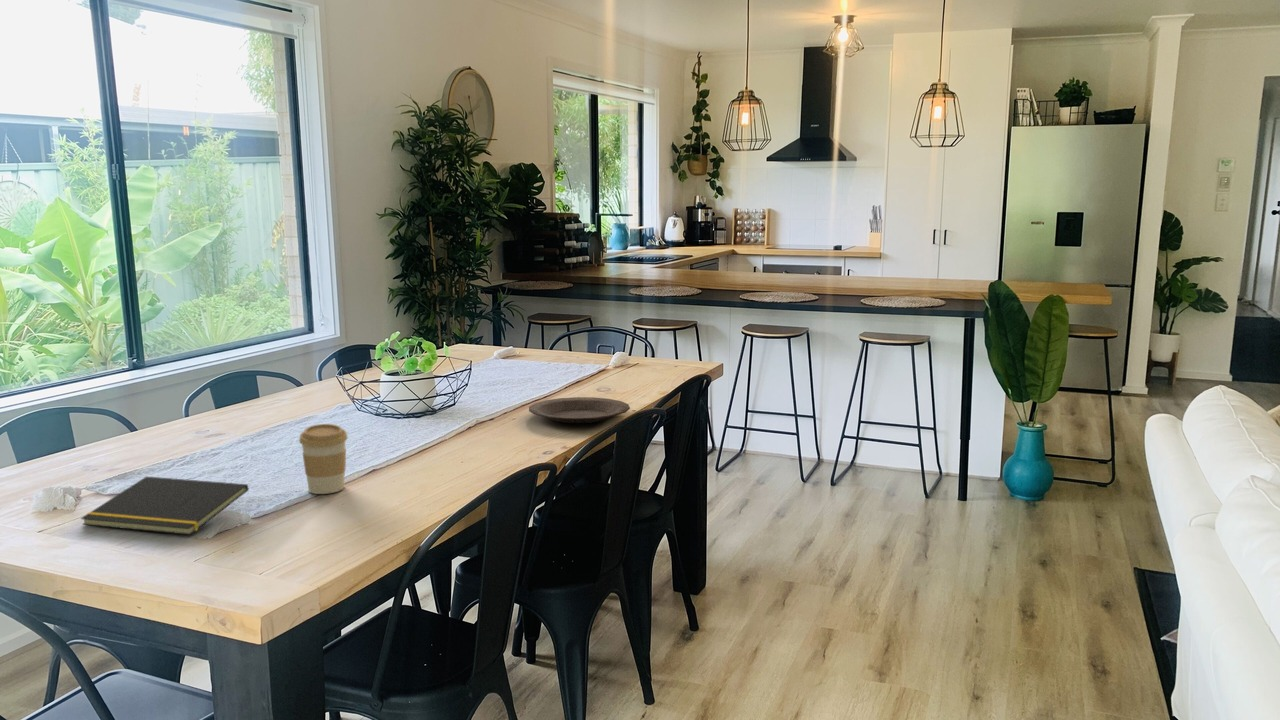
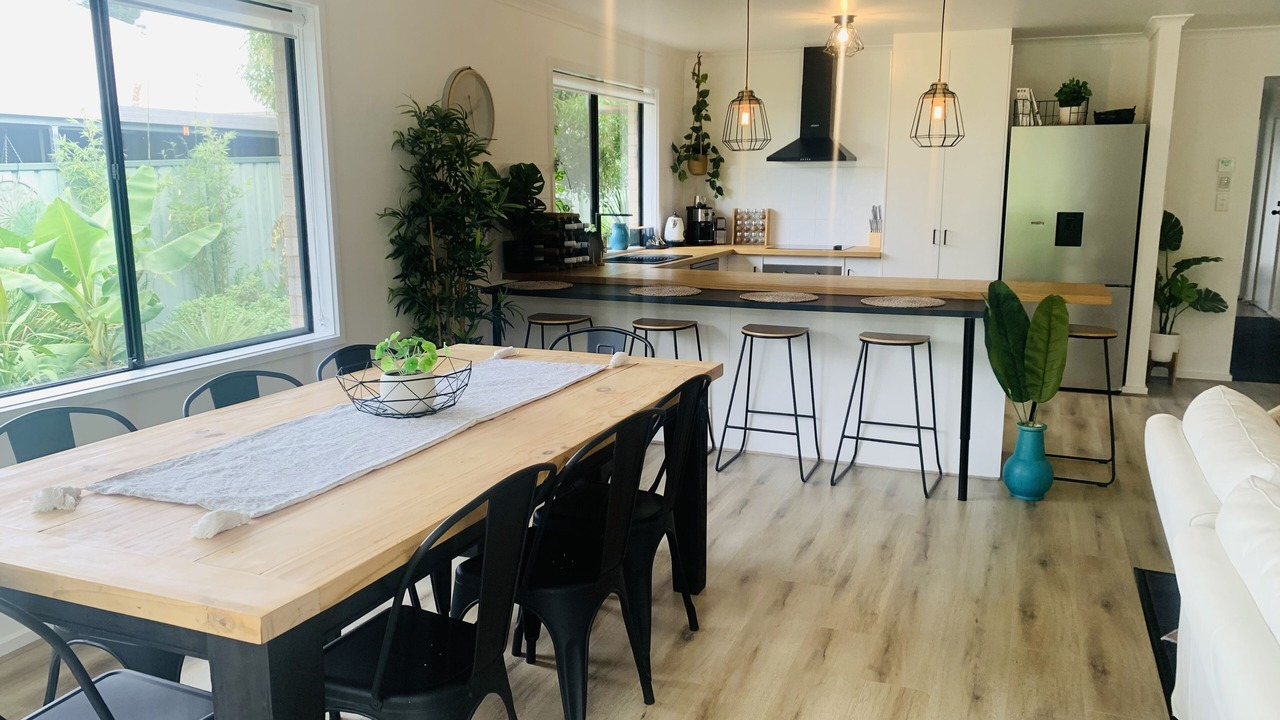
- plate [528,396,631,424]
- coffee cup [298,423,349,495]
- notepad [80,476,250,536]
